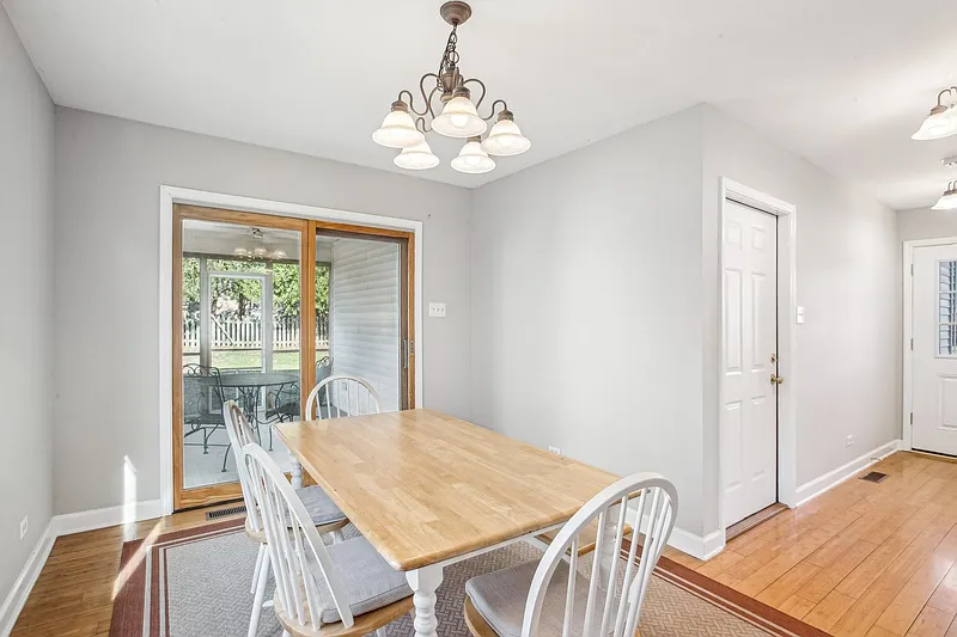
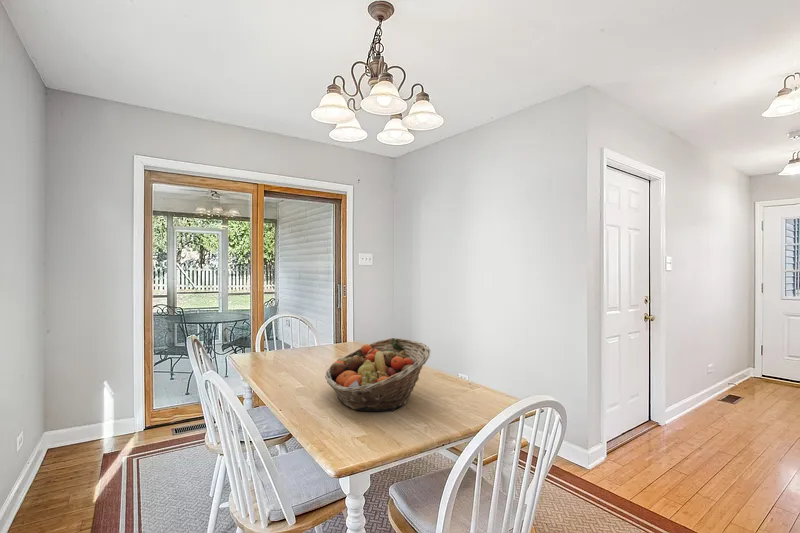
+ fruit basket [324,337,431,412]
